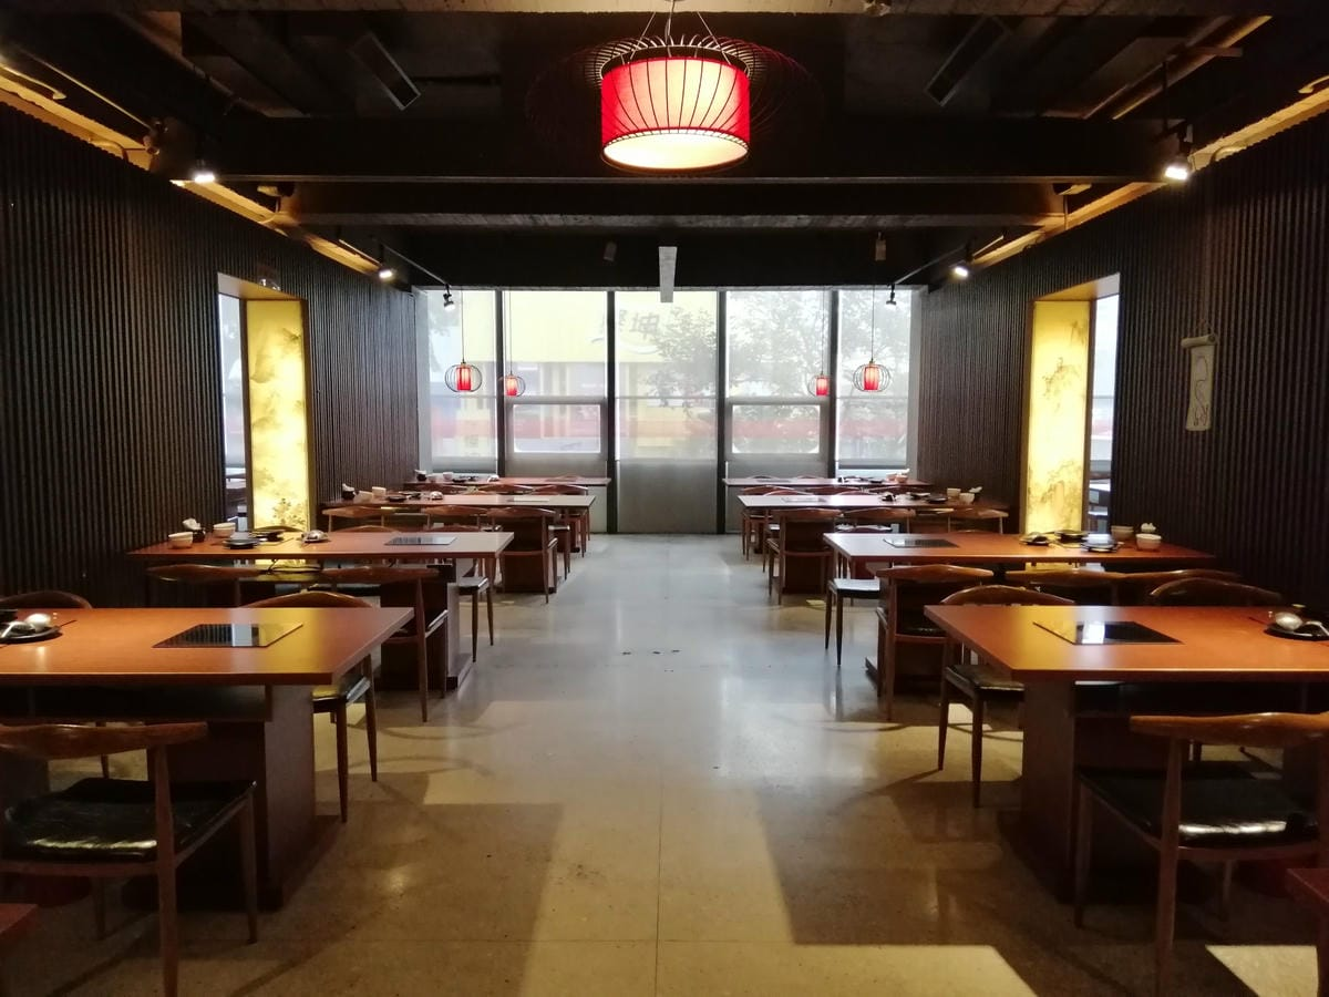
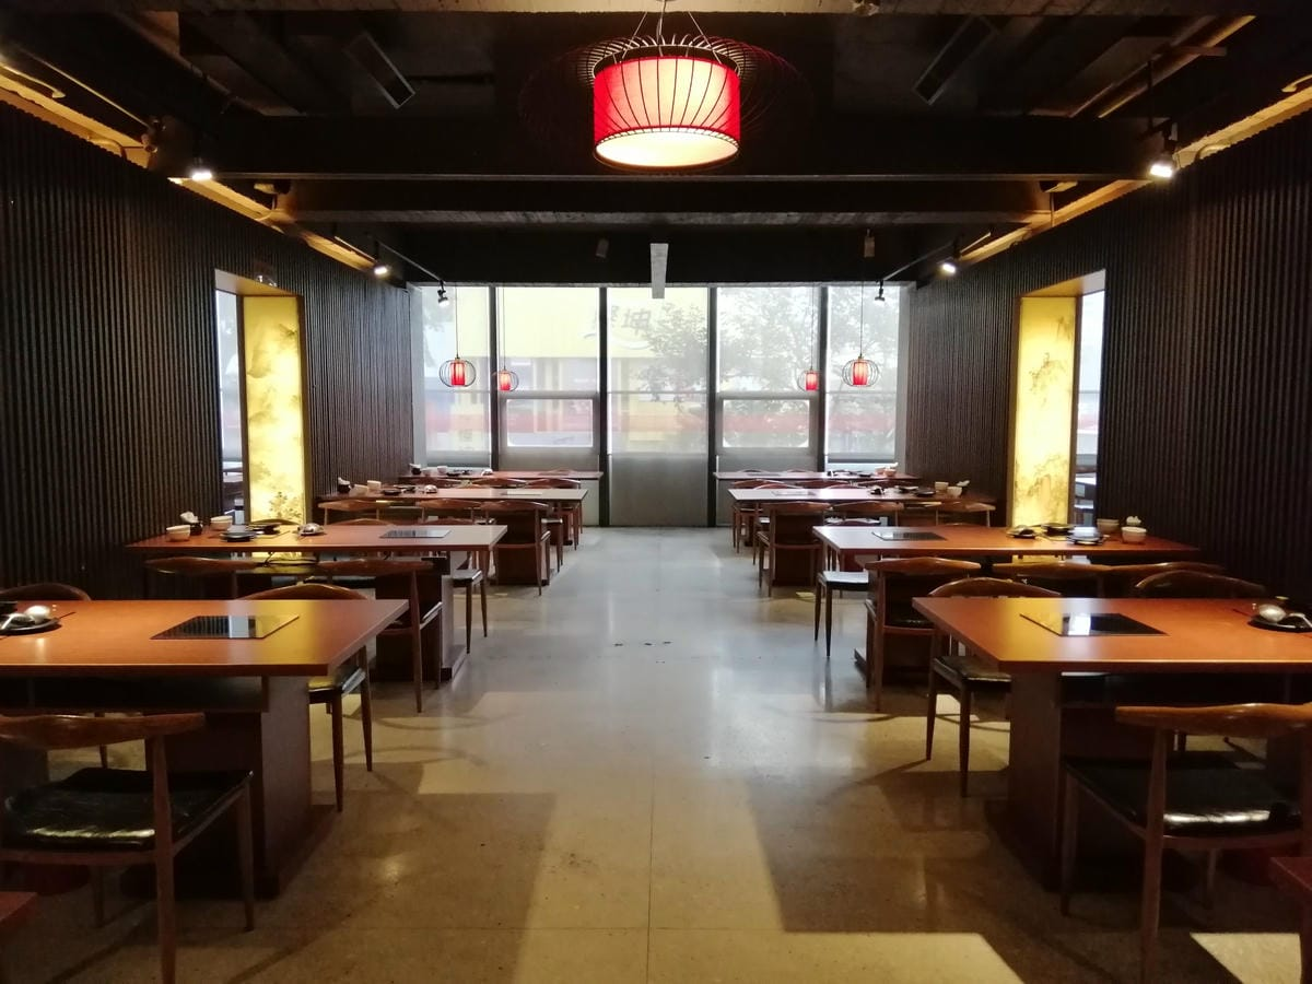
- wall scroll [1181,317,1219,432]
